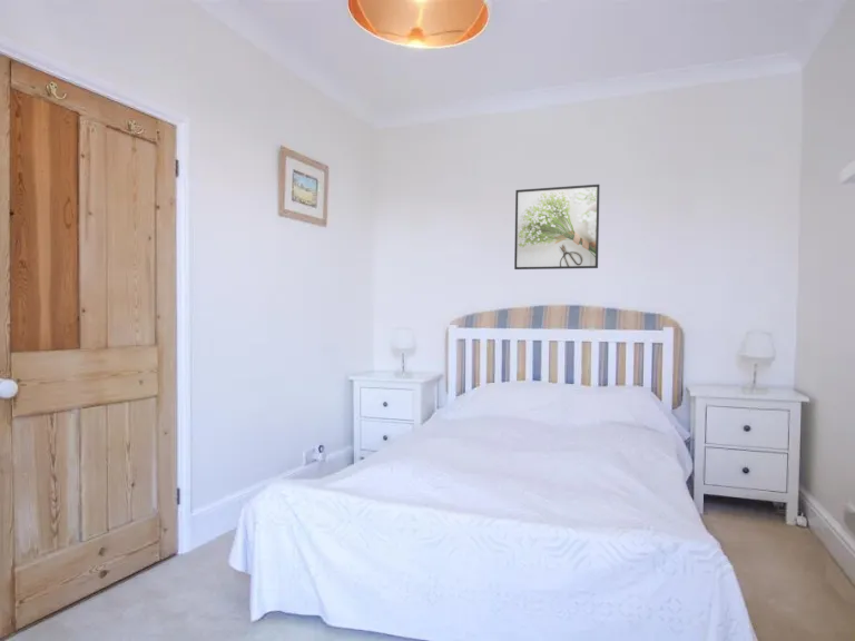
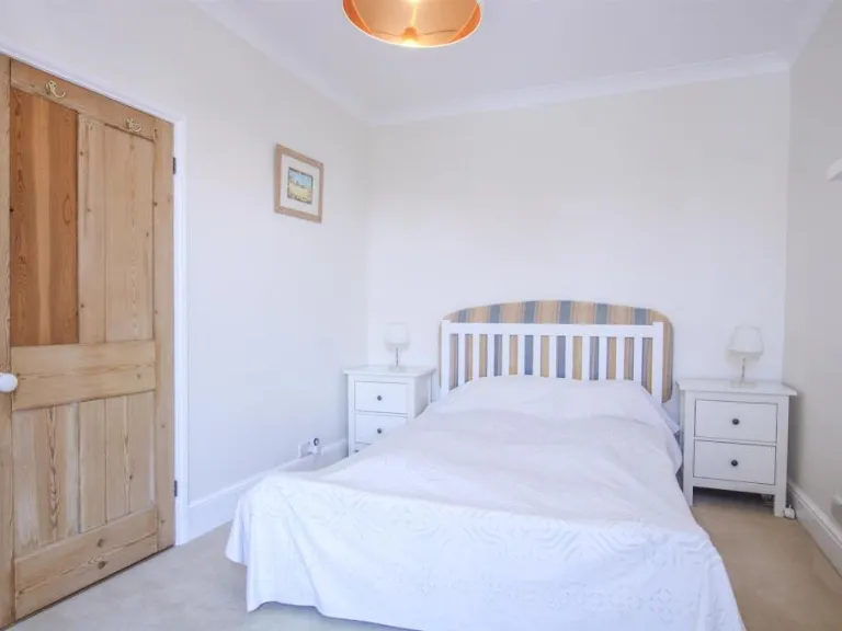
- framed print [513,184,601,270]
